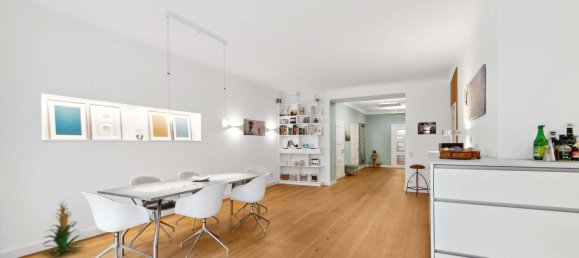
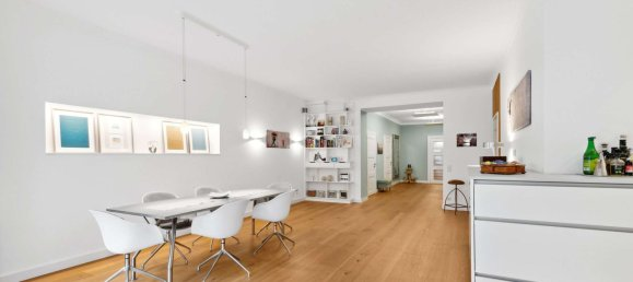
- indoor plant [40,199,85,258]
